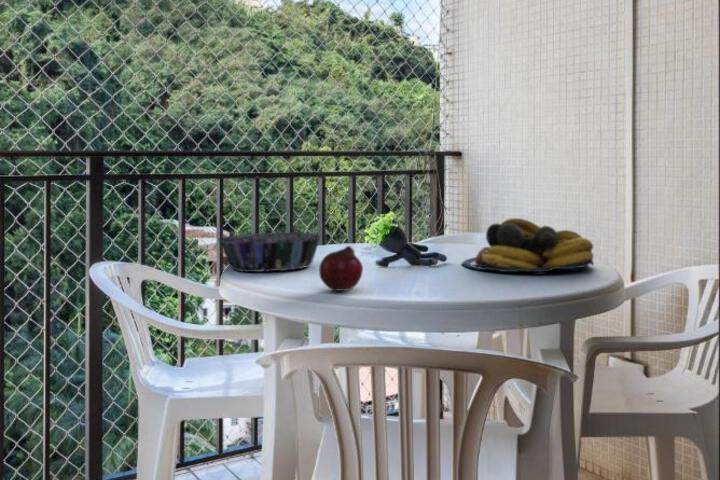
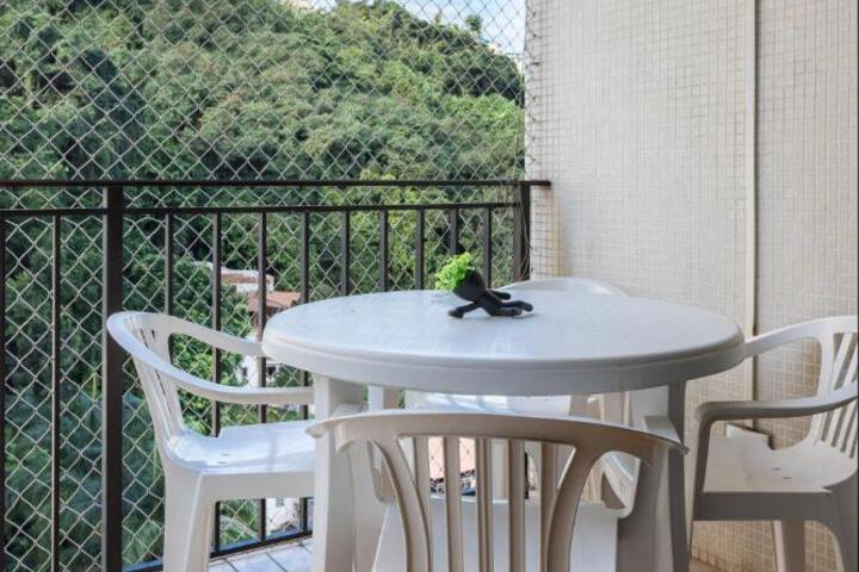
- fruit bowl [461,217,595,274]
- fruit [318,245,364,292]
- decorative bowl [218,231,323,273]
